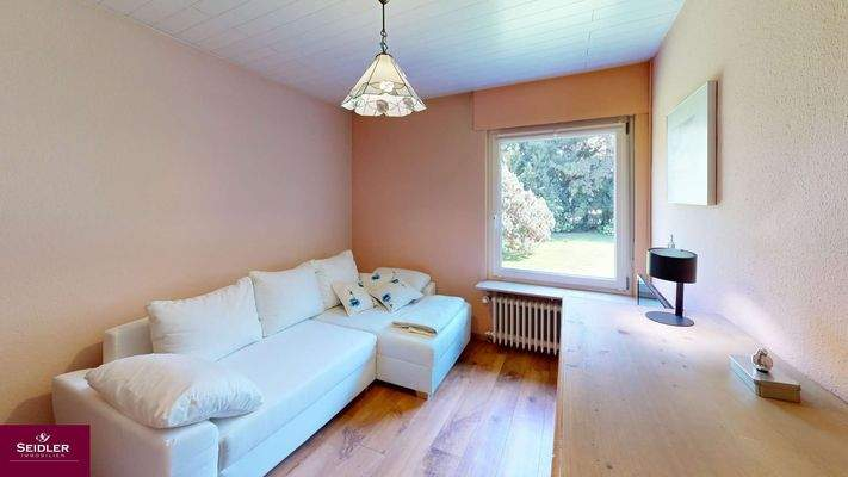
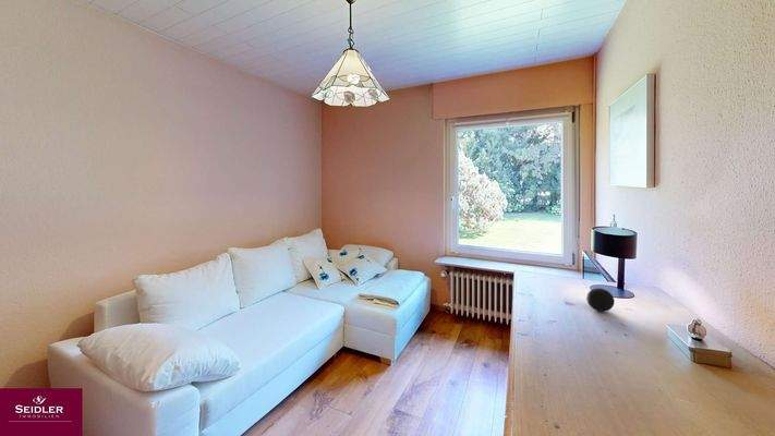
+ speaker [585,287,616,313]
